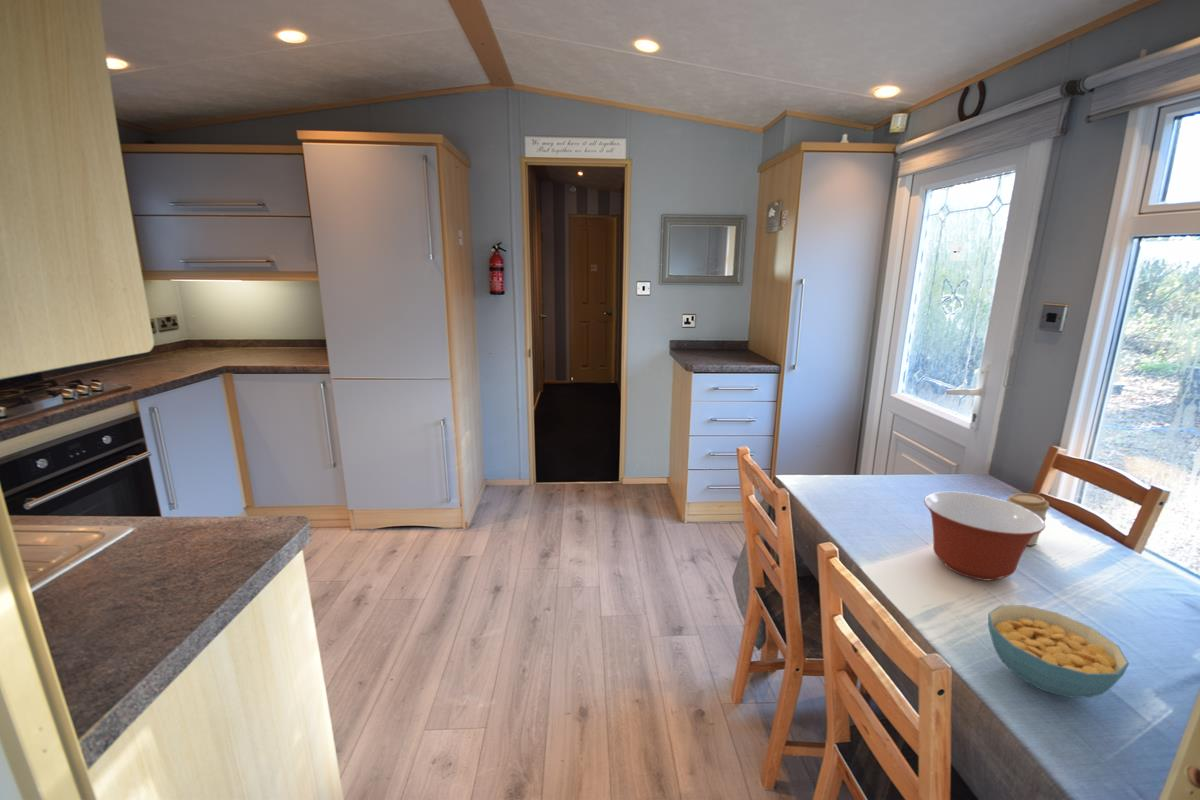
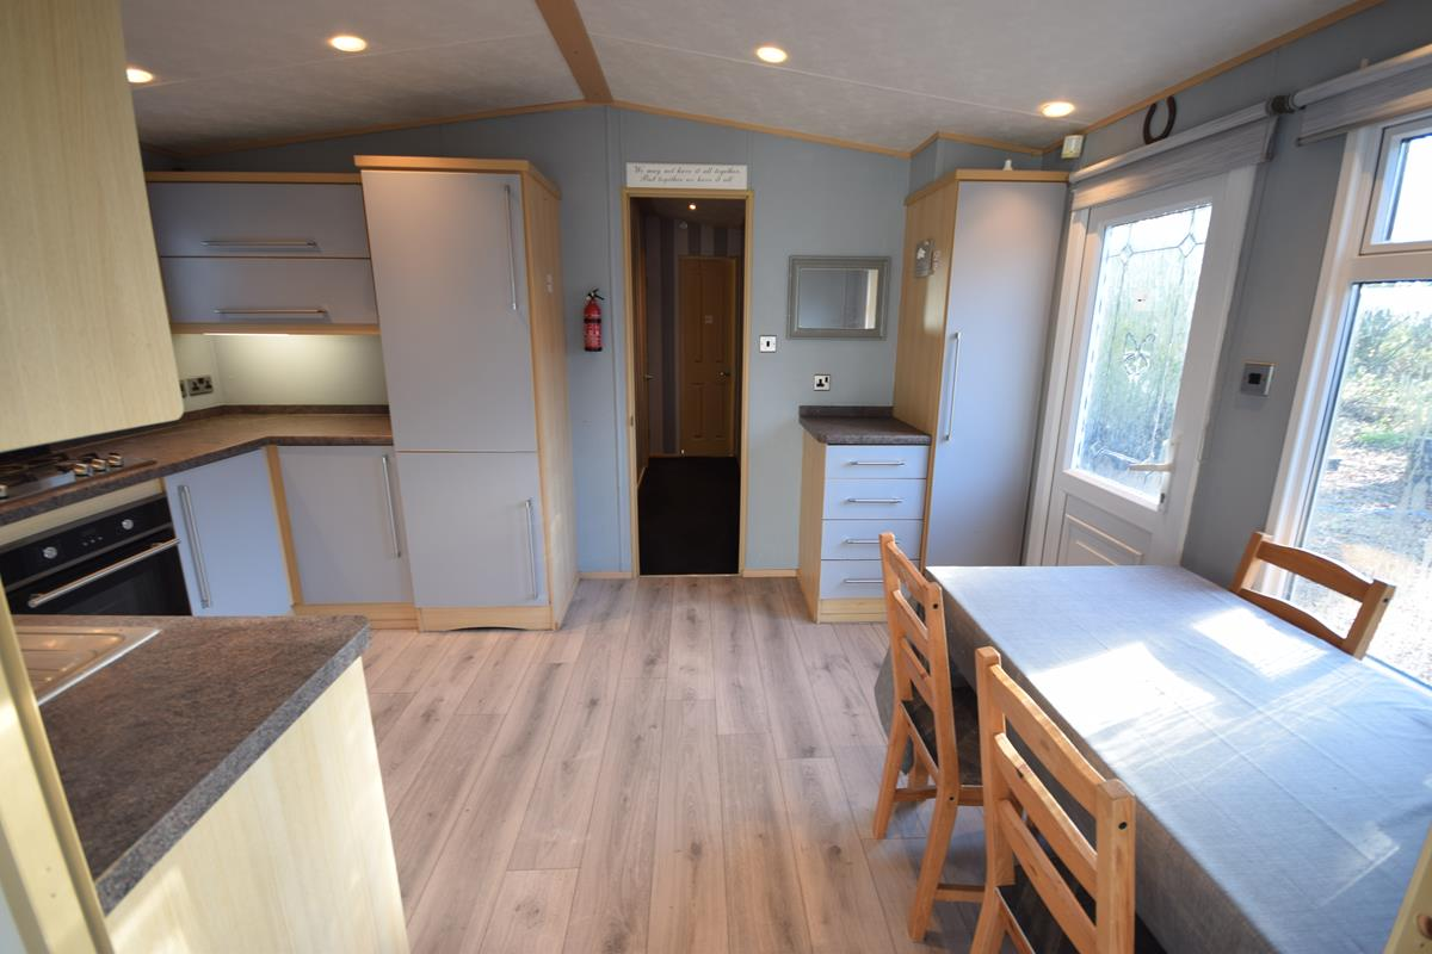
- mixing bowl [923,491,1046,582]
- coffee cup [1006,492,1051,546]
- cereal bowl [987,604,1130,699]
